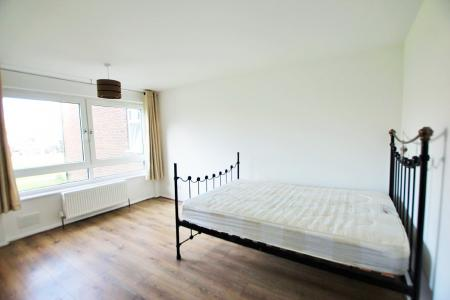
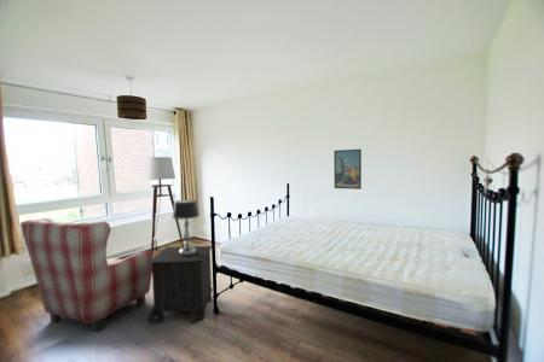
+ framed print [332,148,363,191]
+ floor lamp [143,156,185,258]
+ armchair [19,217,152,333]
+ table lamp [172,198,201,255]
+ nightstand [146,245,214,325]
